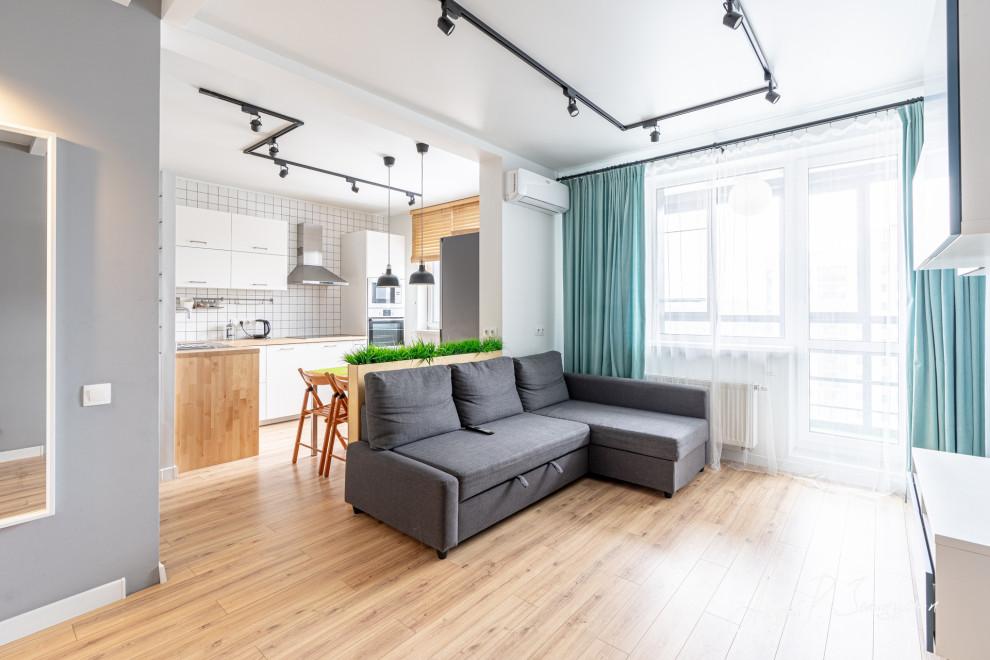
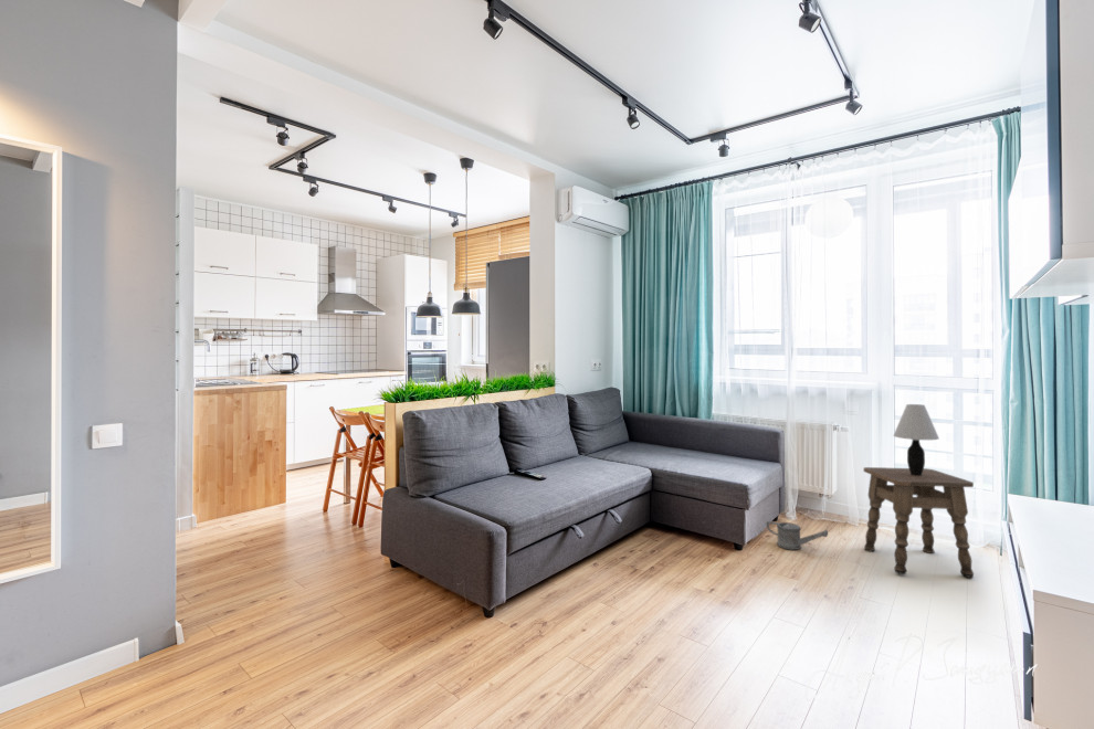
+ watering can [766,520,829,551]
+ side table [863,466,975,579]
+ table lamp [893,403,940,476]
